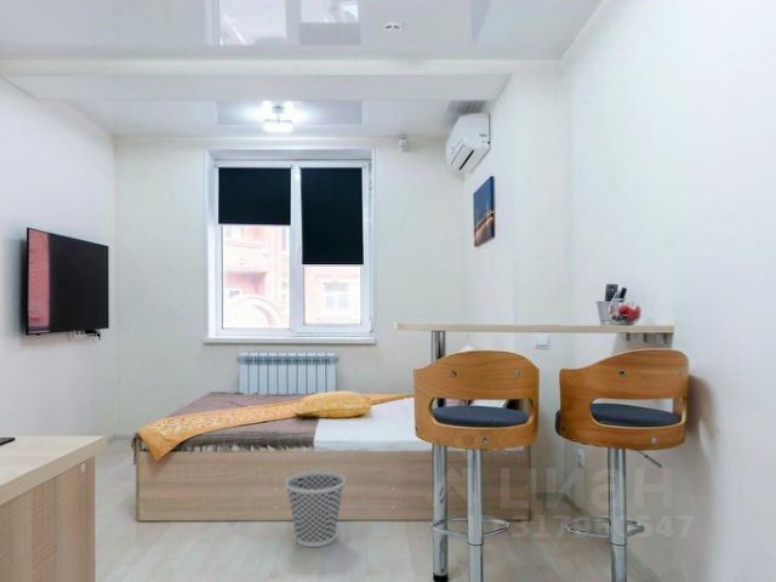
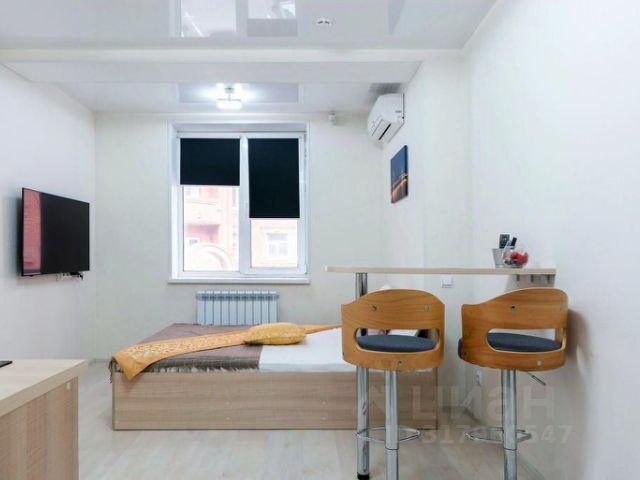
- wastebasket [285,470,346,548]
